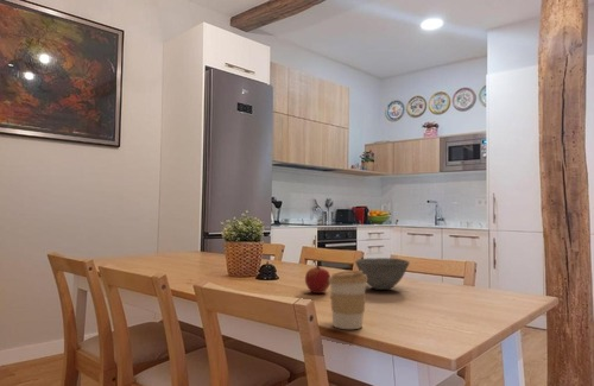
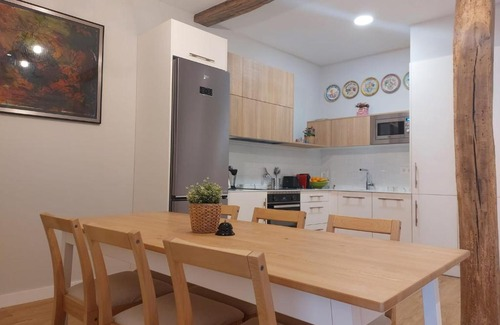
- bowl [354,257,411,291]
- apple [304,261,331,295]
- coffee cup [329,270,367,330]
